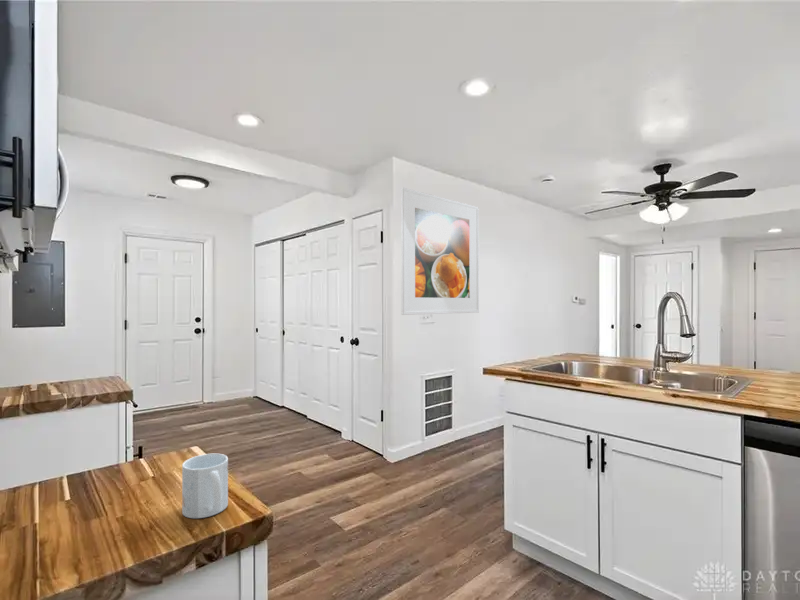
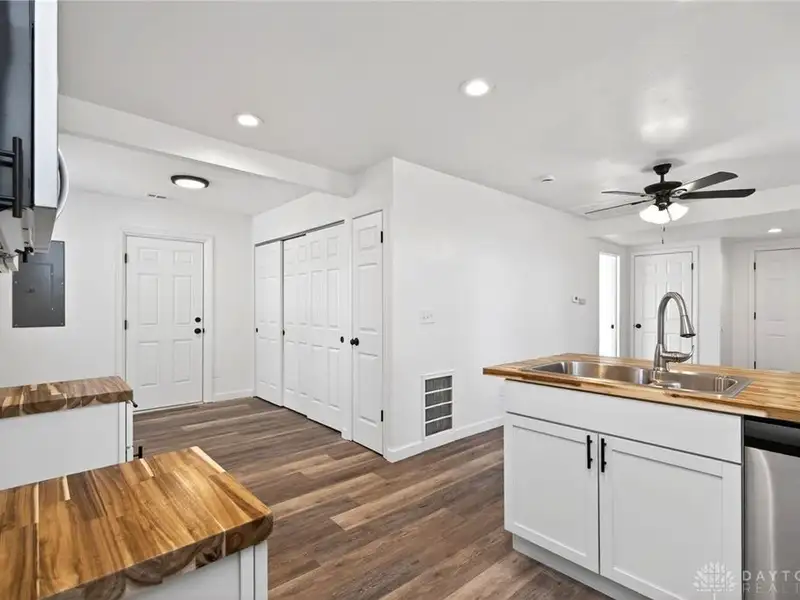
- mug [181,453,229,519]
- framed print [400,186,480,316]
